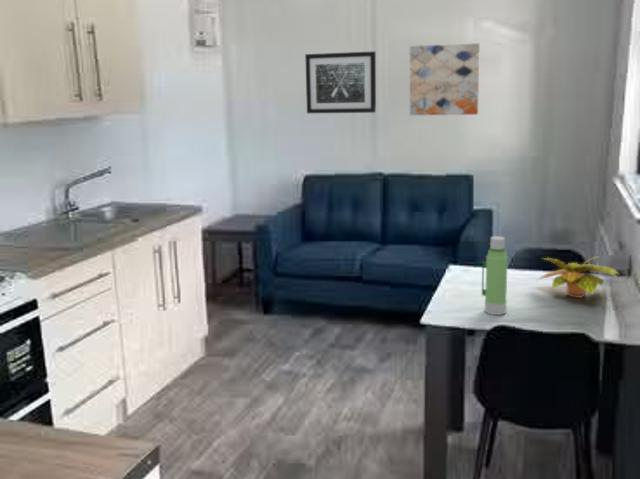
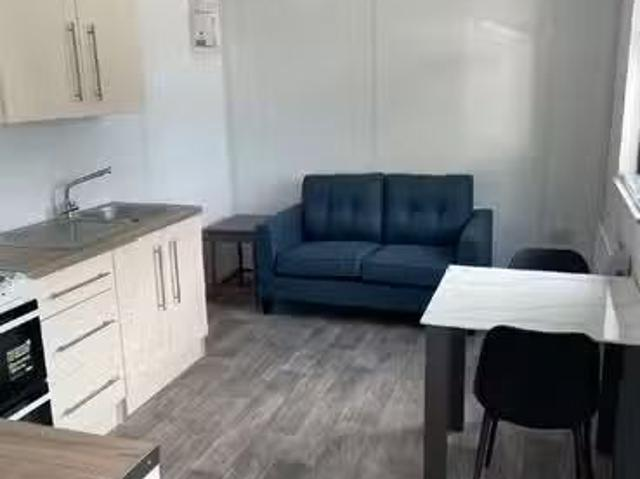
- wall art [304,50,377,114]
- plant [533,256,621,299]
- wall art [409,42,481,116]
- water bottle [481,235,509,316]
